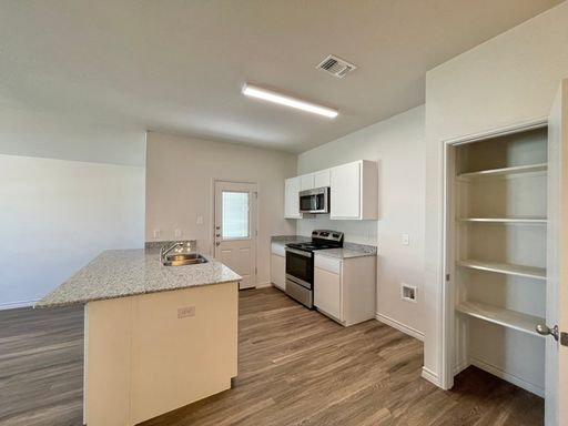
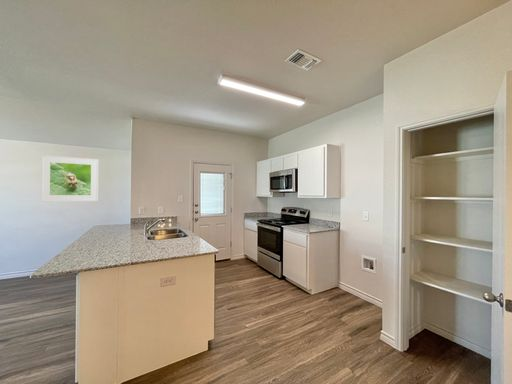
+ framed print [40,154,99,203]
